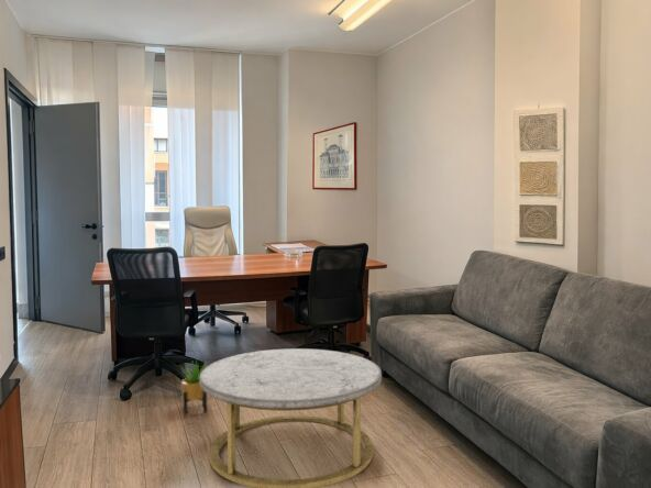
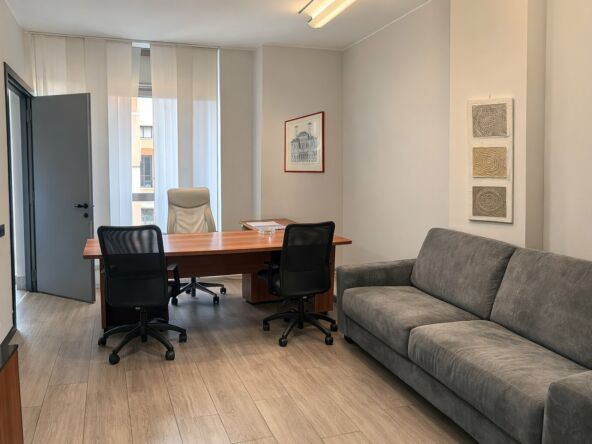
- coffee table [199,347,383,488]
- potted plant [180,357,209,415]
